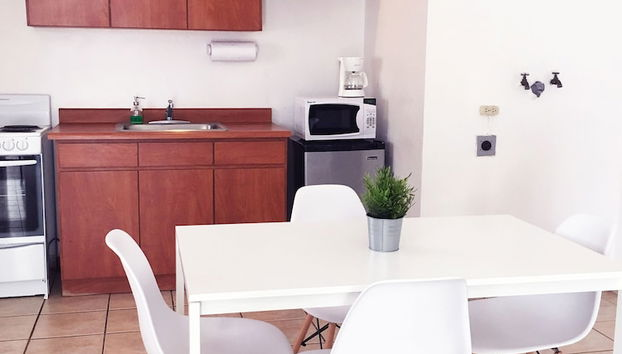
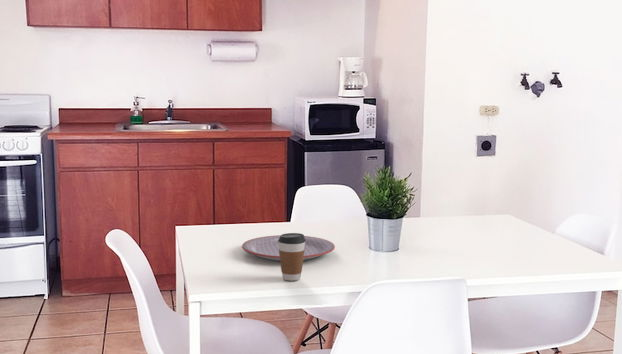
+ coffee cup [278,232,306,282]
+ plate [241,234,336,261]
